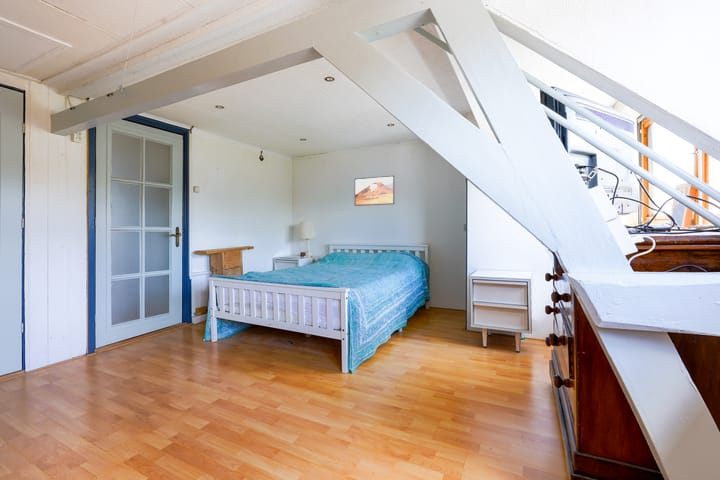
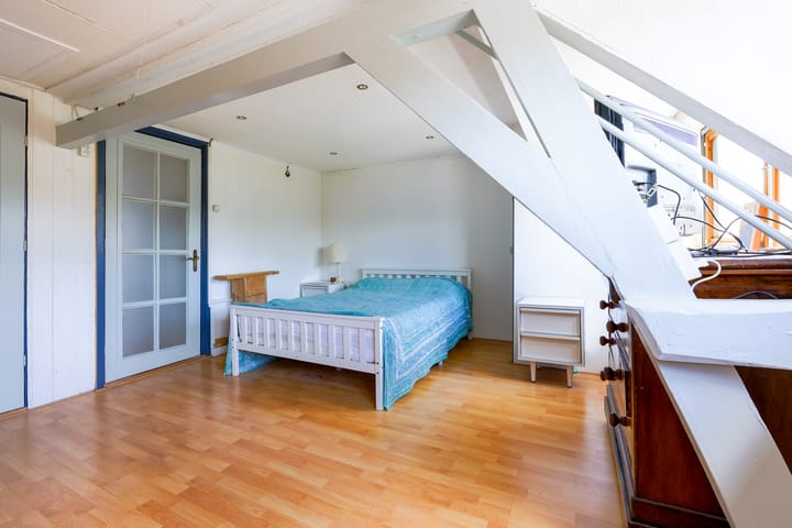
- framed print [354,175,395,207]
